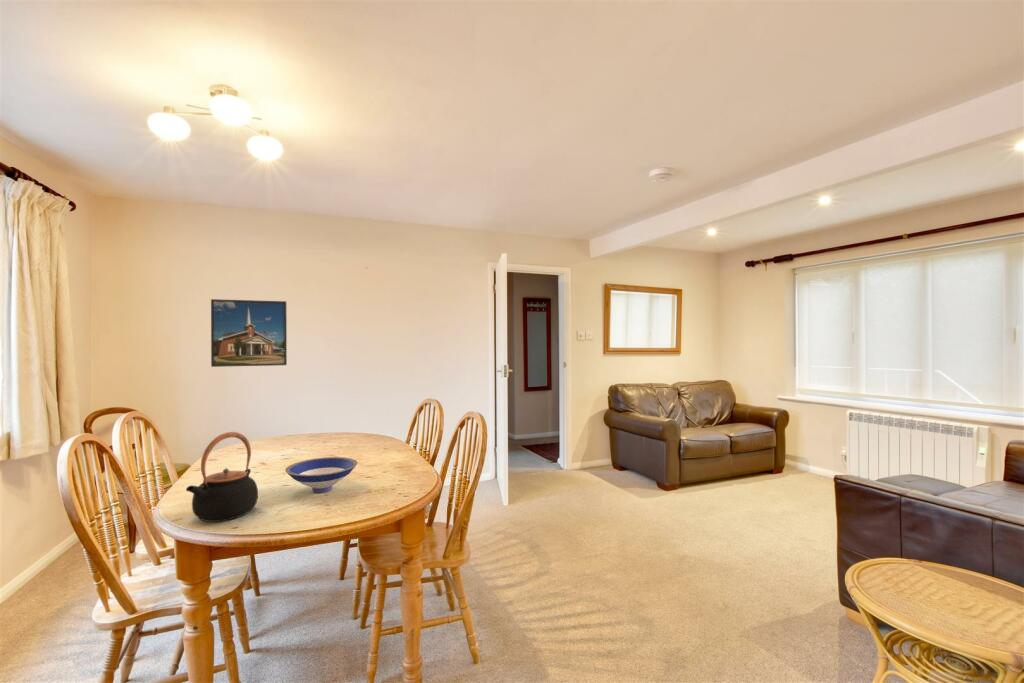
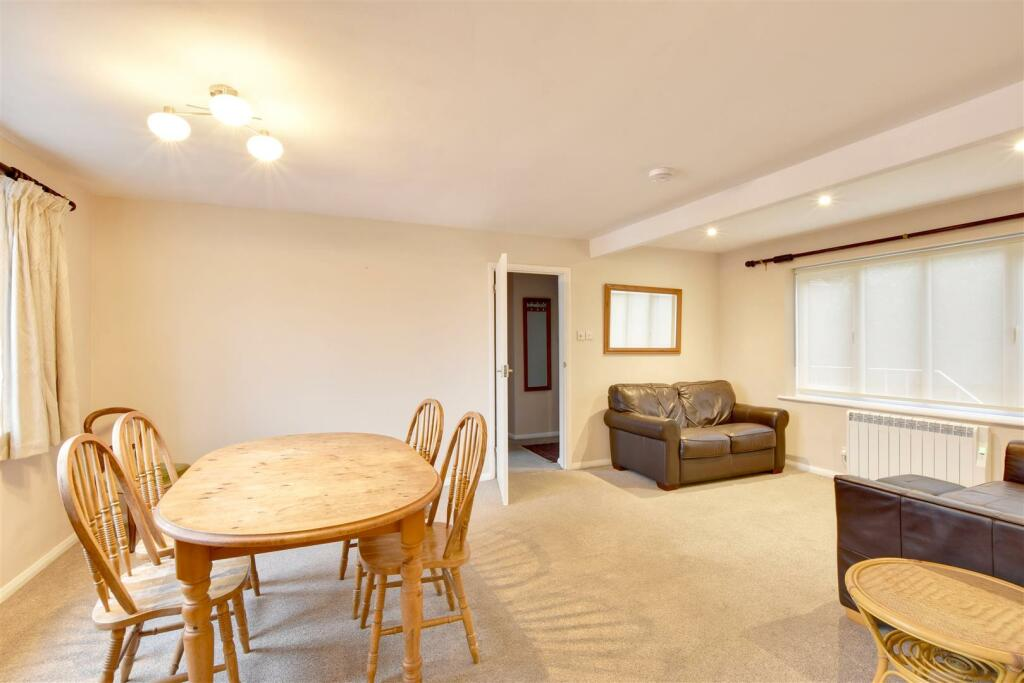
- teapot [185,431,259,523]
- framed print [210,298,288,368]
- bowl [284,456,359,493]
